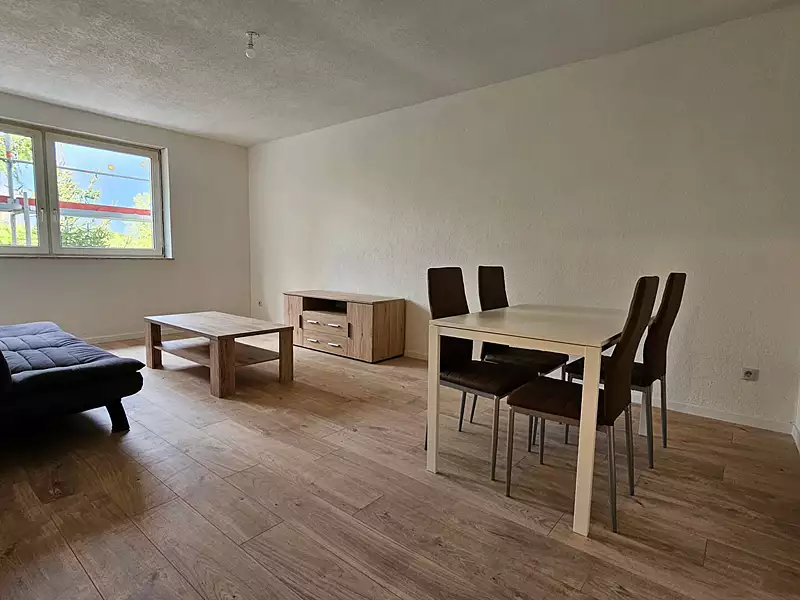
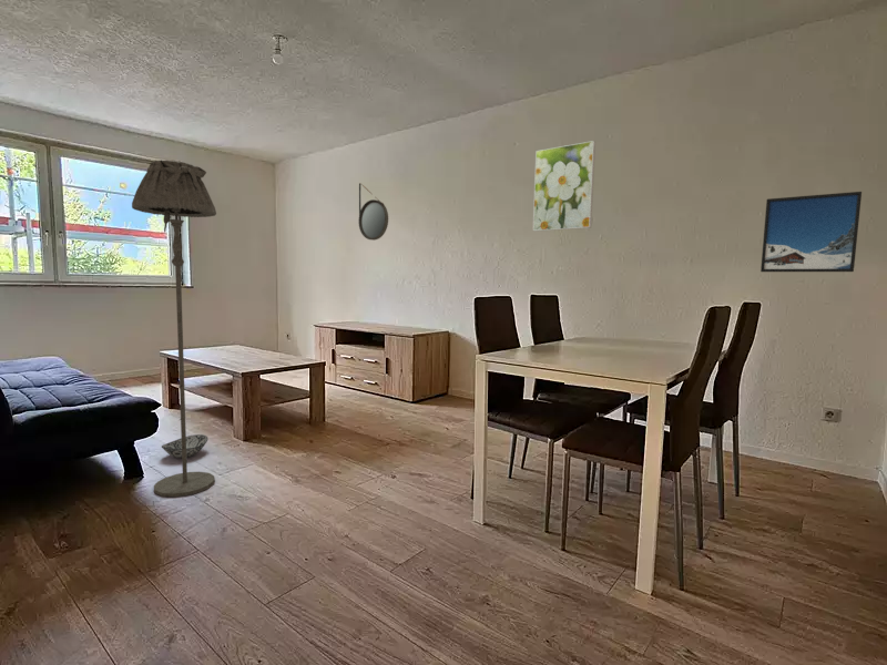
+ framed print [532,140,597,233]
+ decorative bowl [161,433,208,459]
+ floor lamp [131,158,217,498]
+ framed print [759,191,863,273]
+ home mirror [357,182,389,242]
